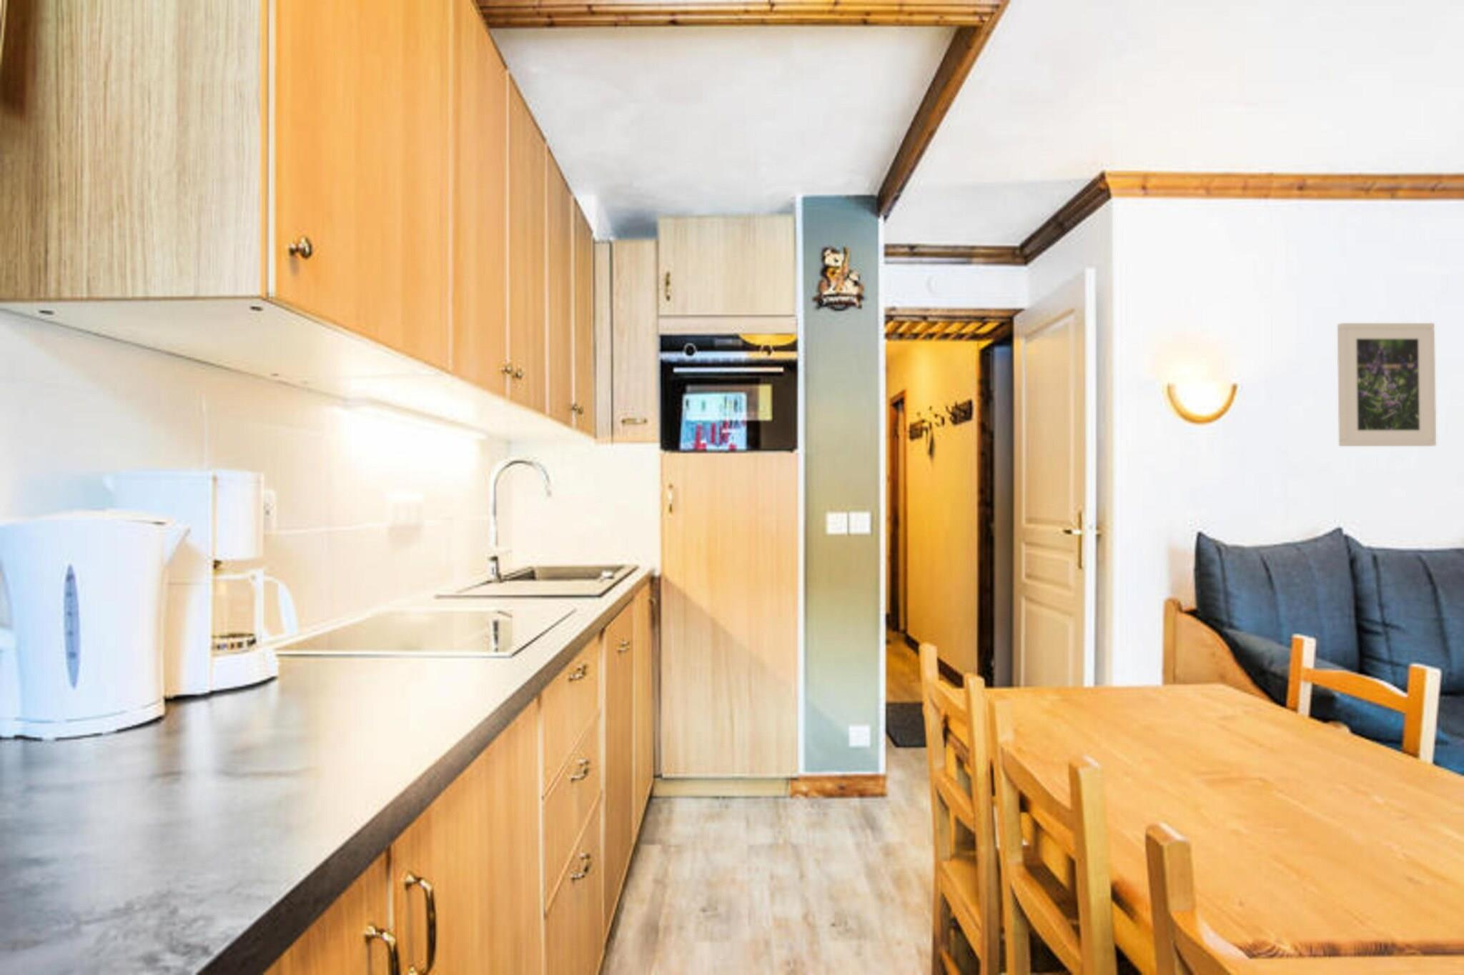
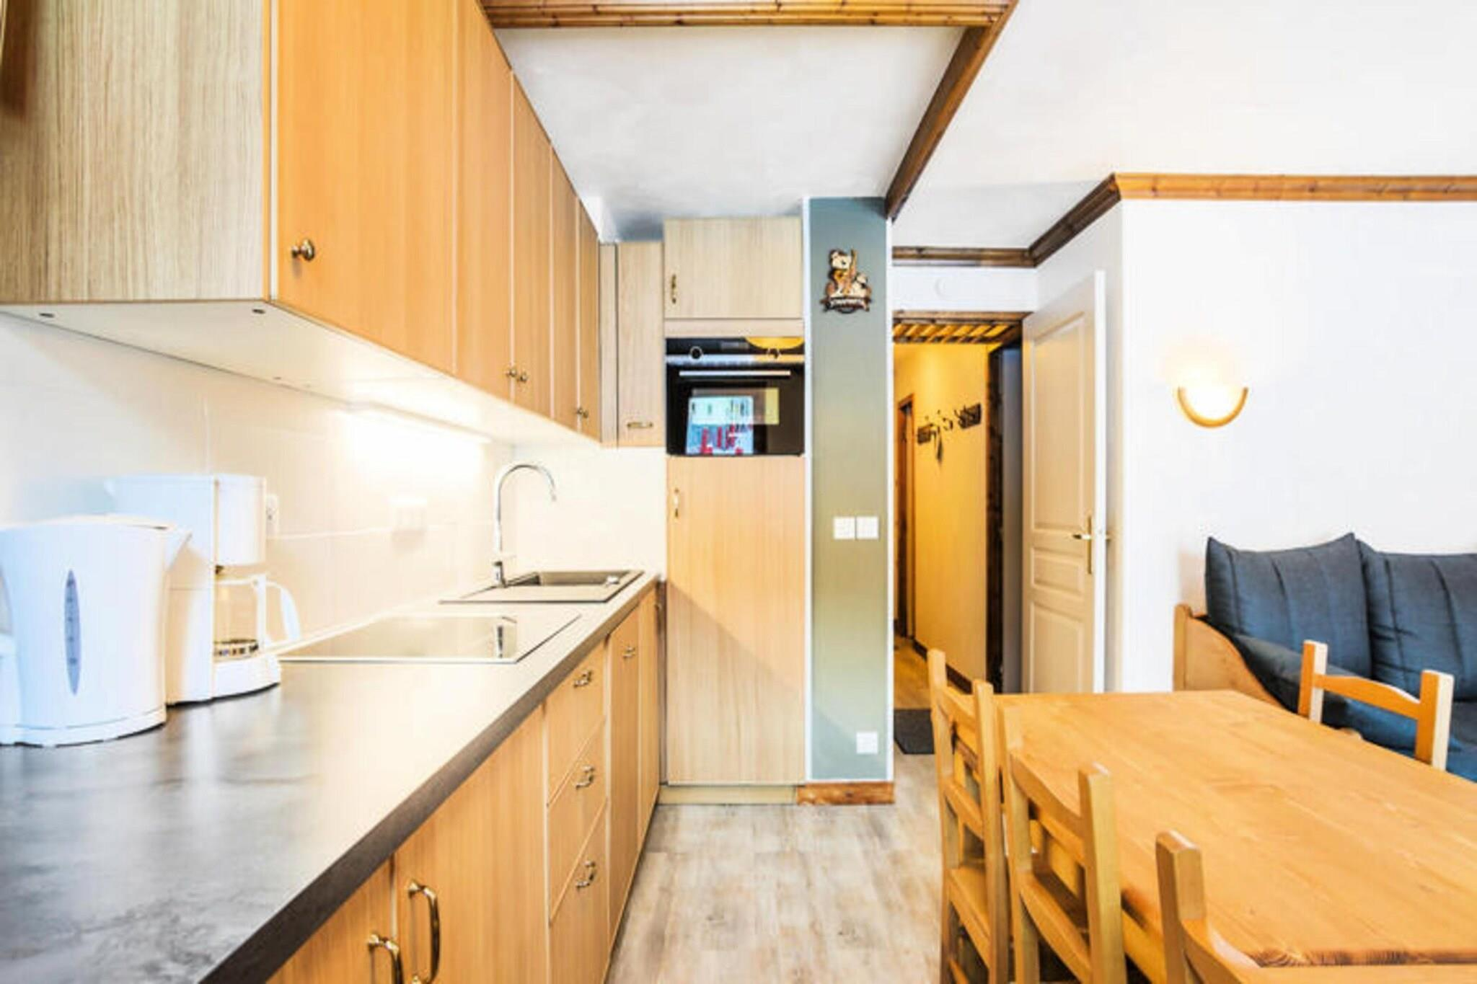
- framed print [1337,322,1437,447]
